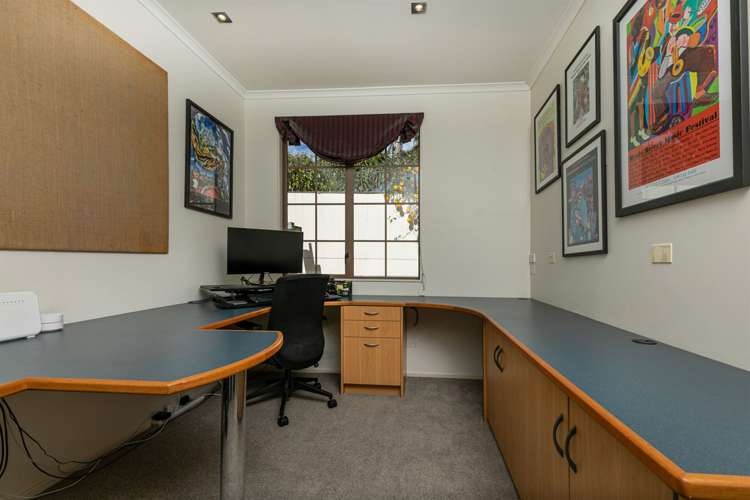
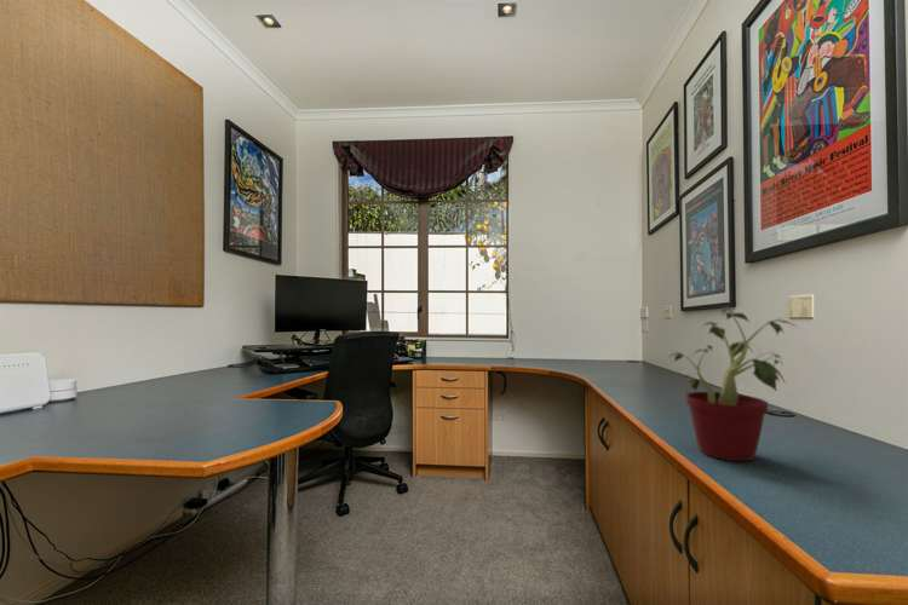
+ potted plant [667,305,798,462]
